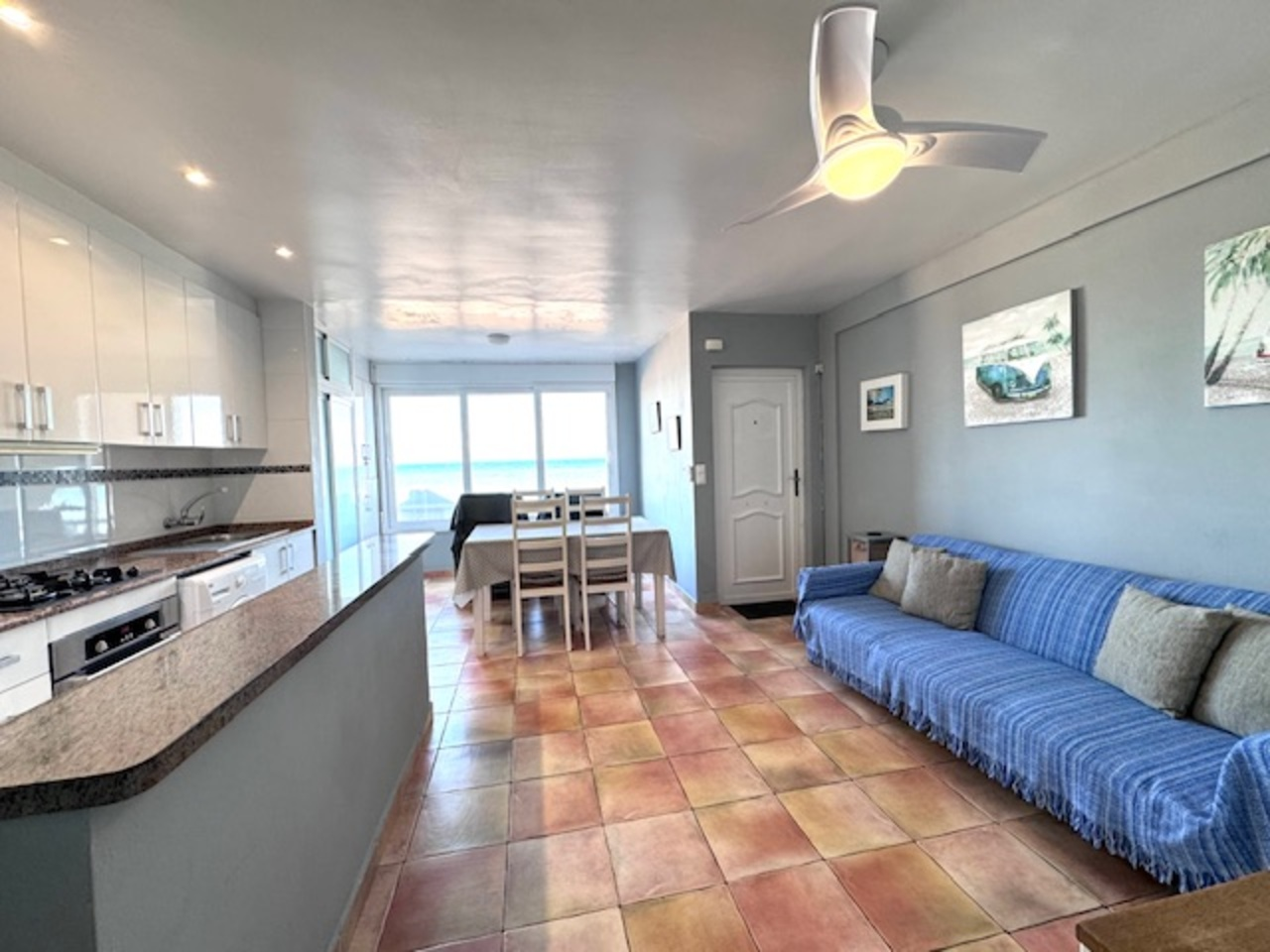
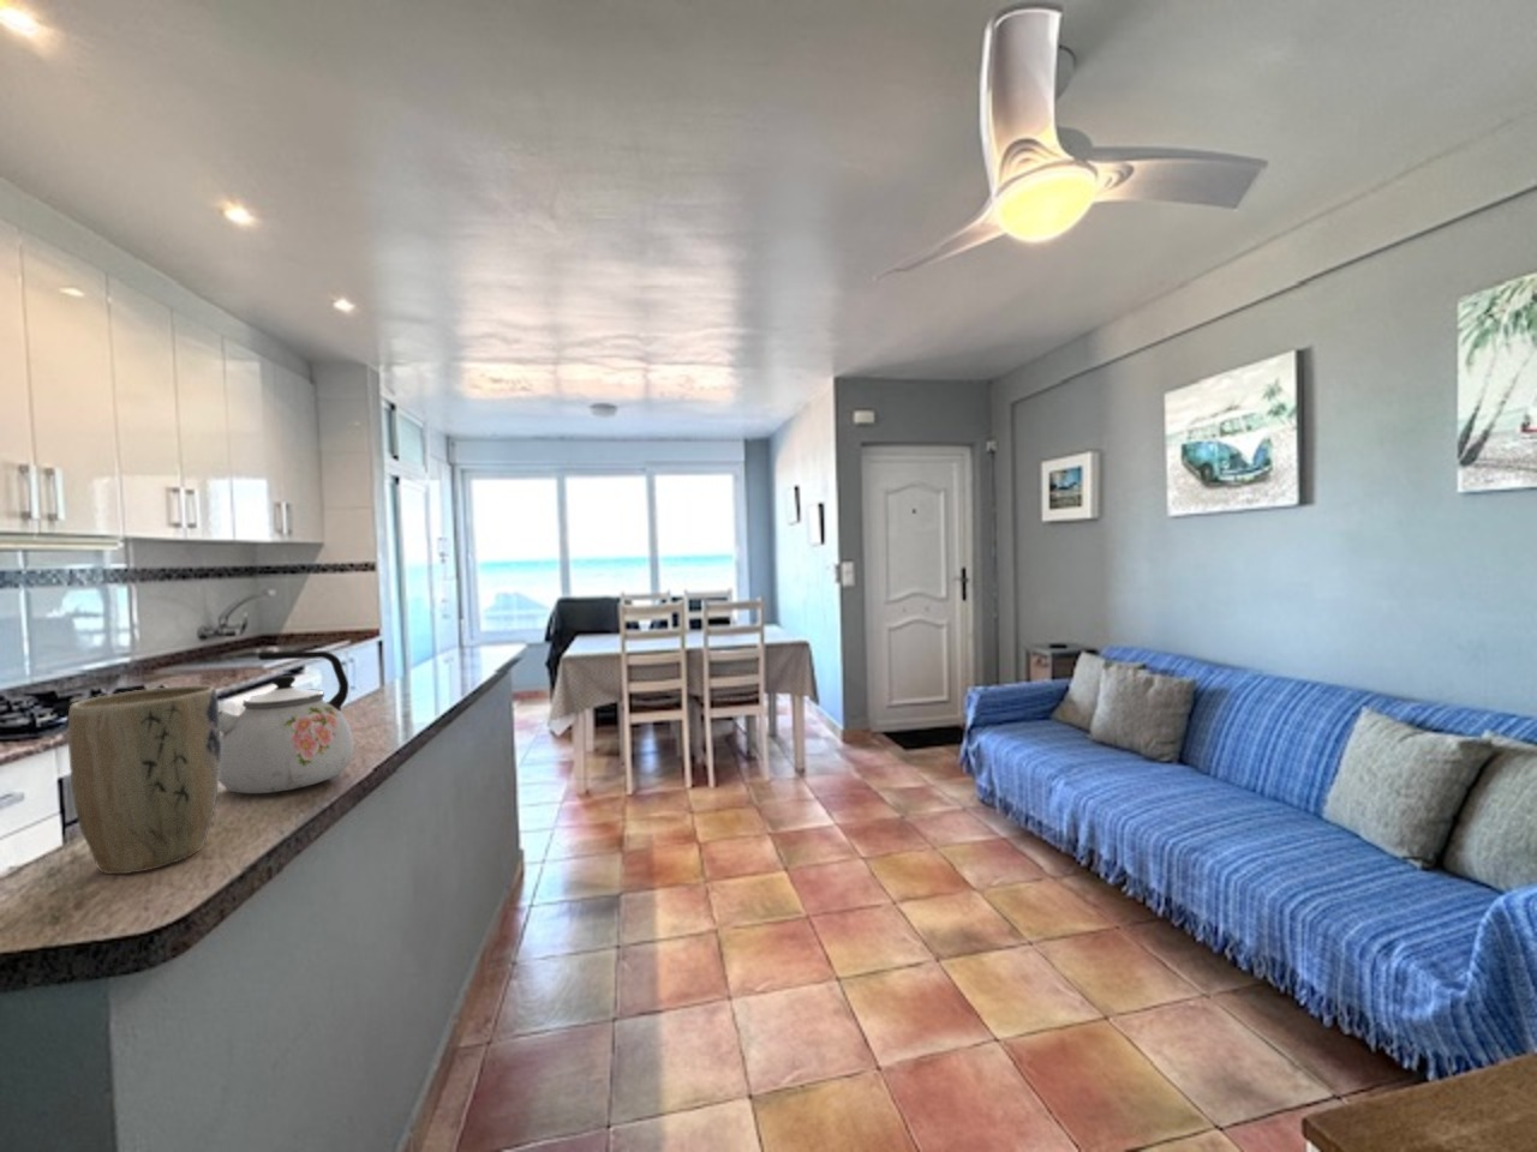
+ plant pot [68,684,221,875]
+ kettle [219,650,355,794]
